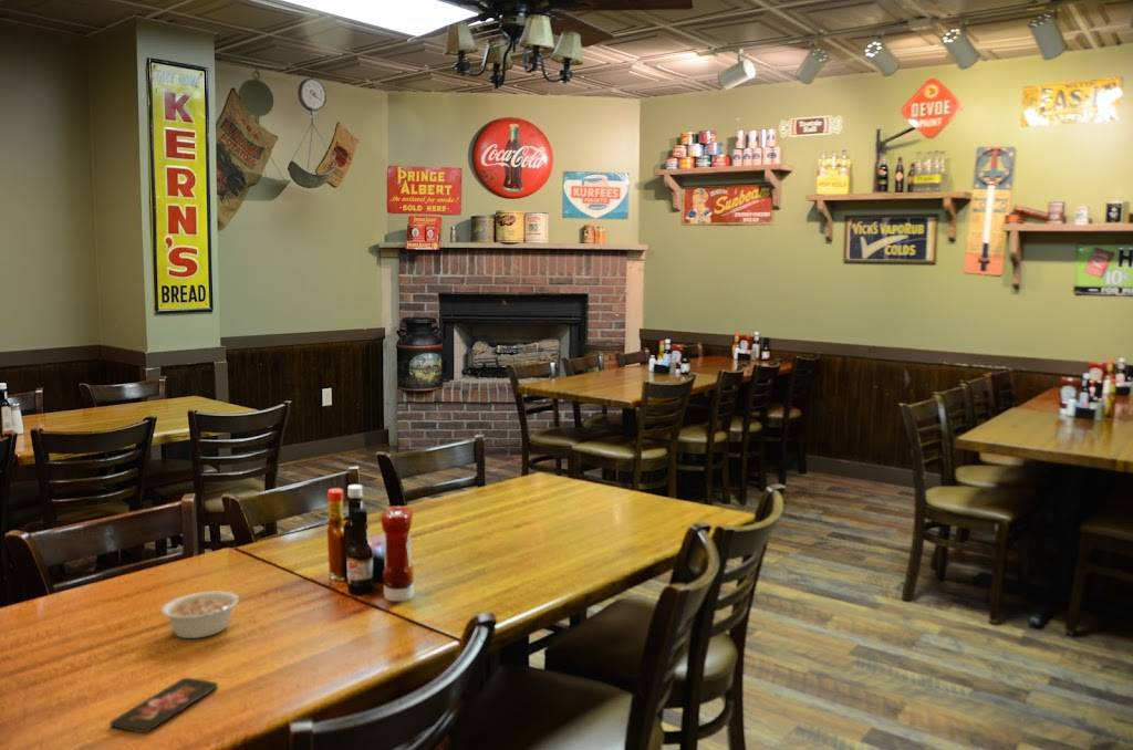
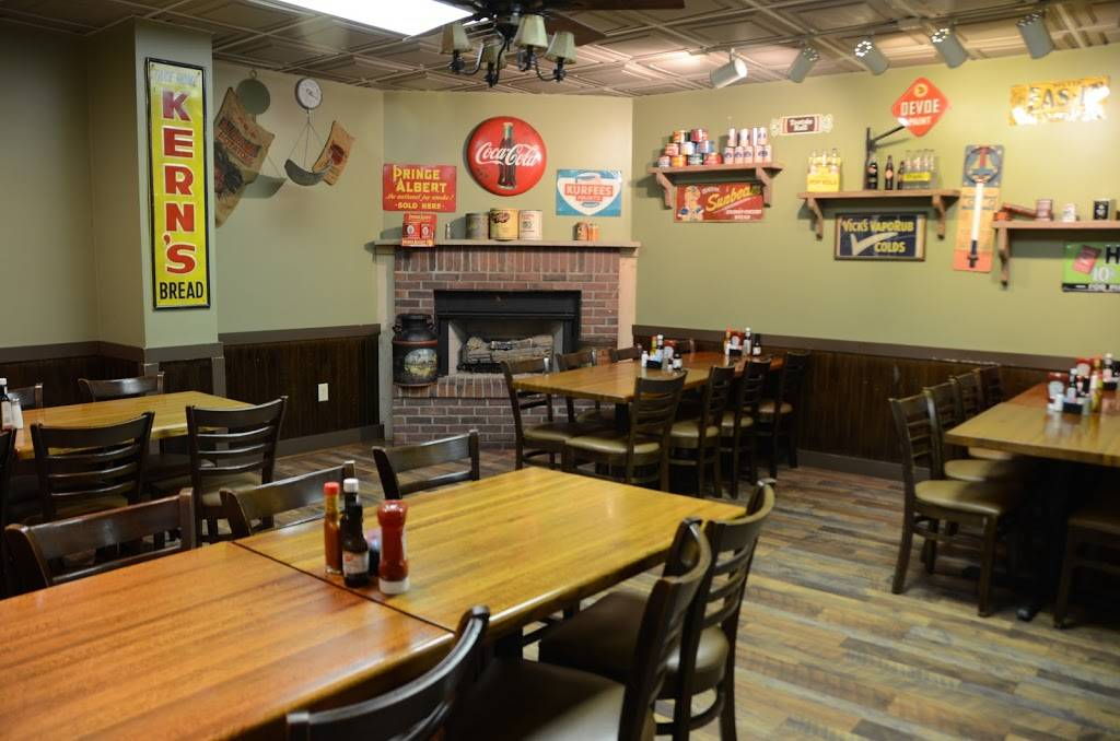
- smartphone [108,677,219,735]
- legume [160,590,256,639]
